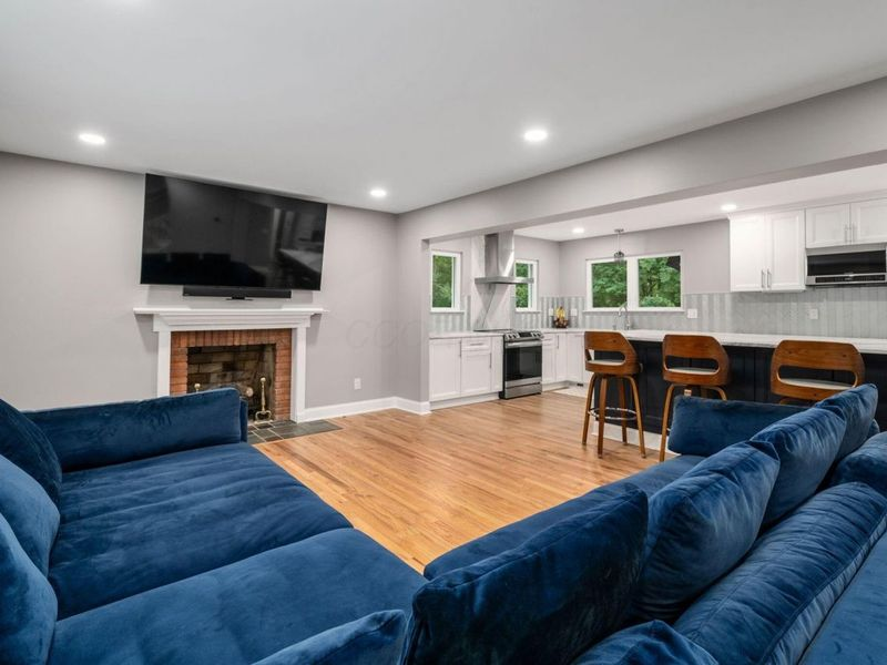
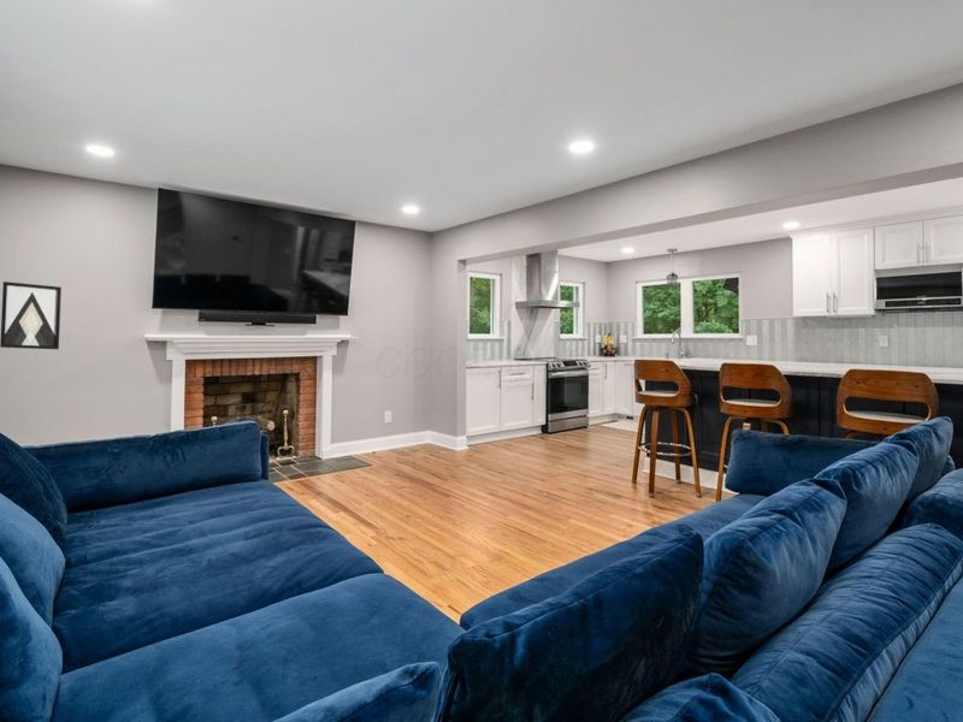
+ wall art [0,280,63,350]
